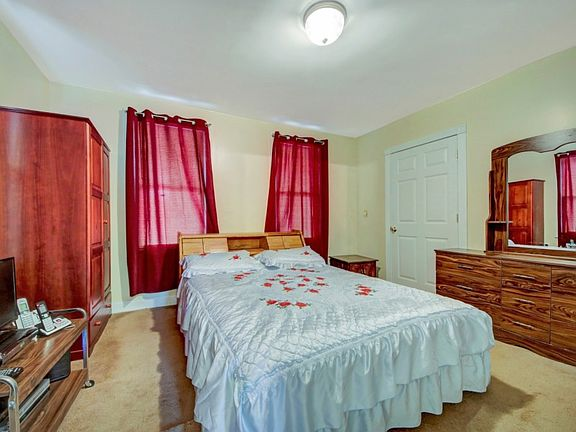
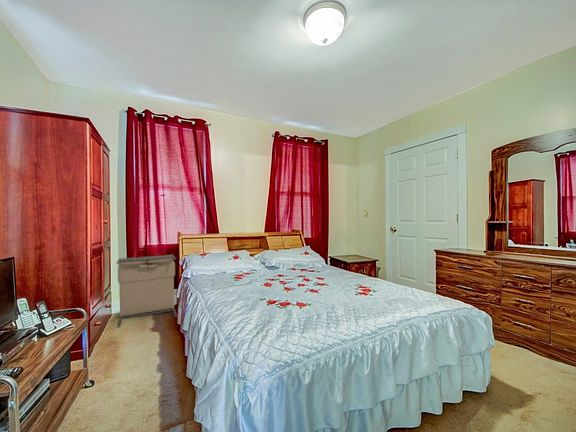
+ laundry hamper [116,253,178,328]
